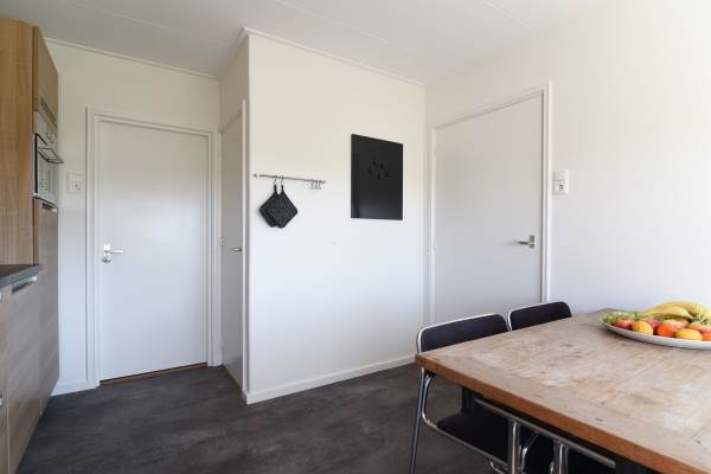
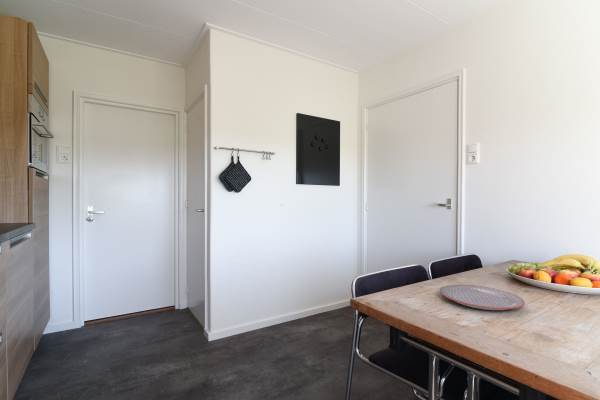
+ plate [439,284,526,311]
